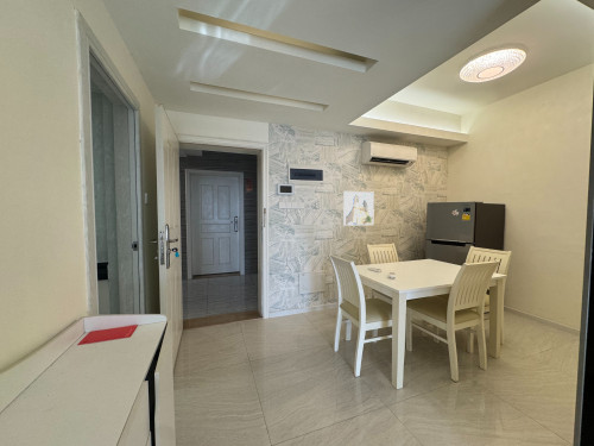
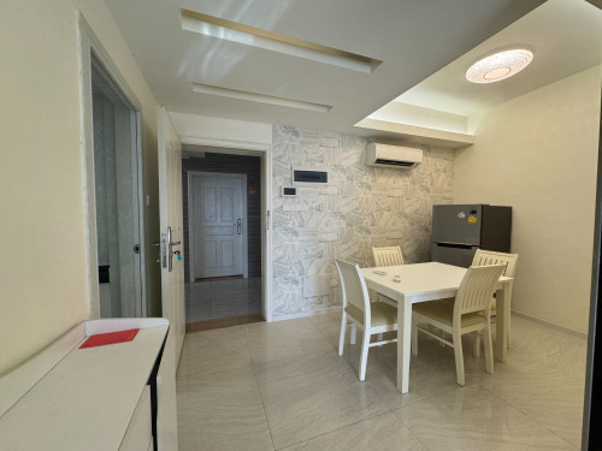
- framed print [342,190,375,227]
